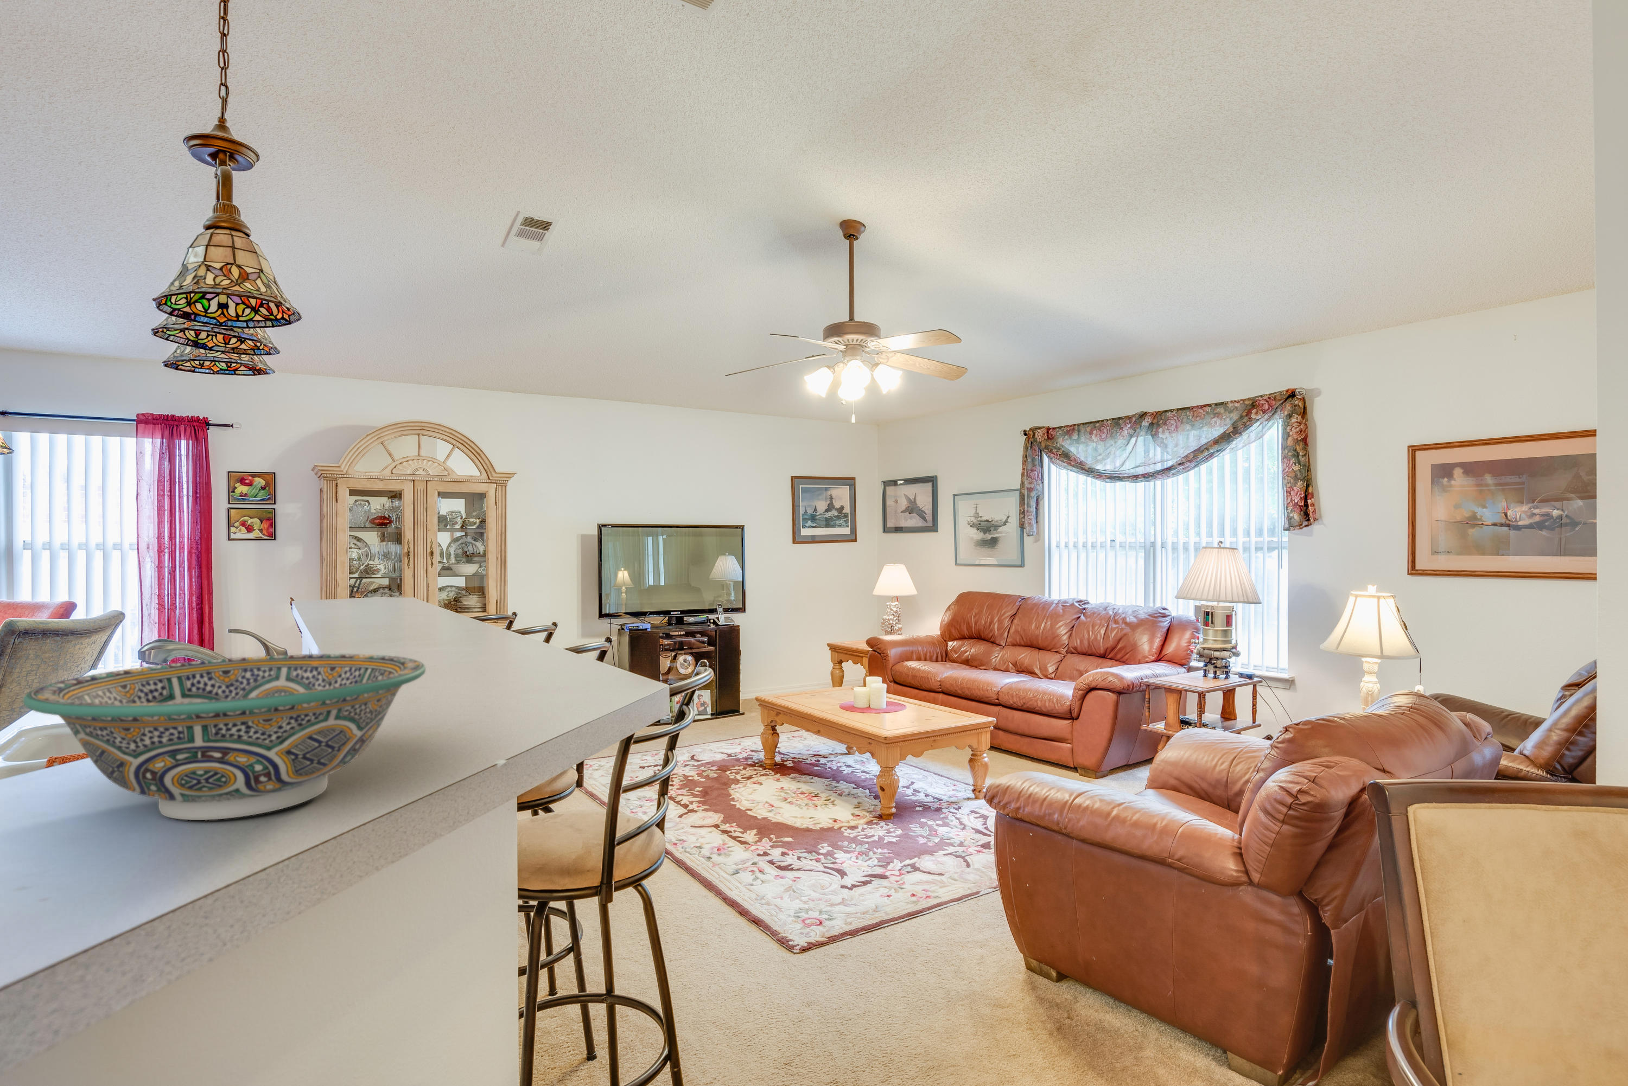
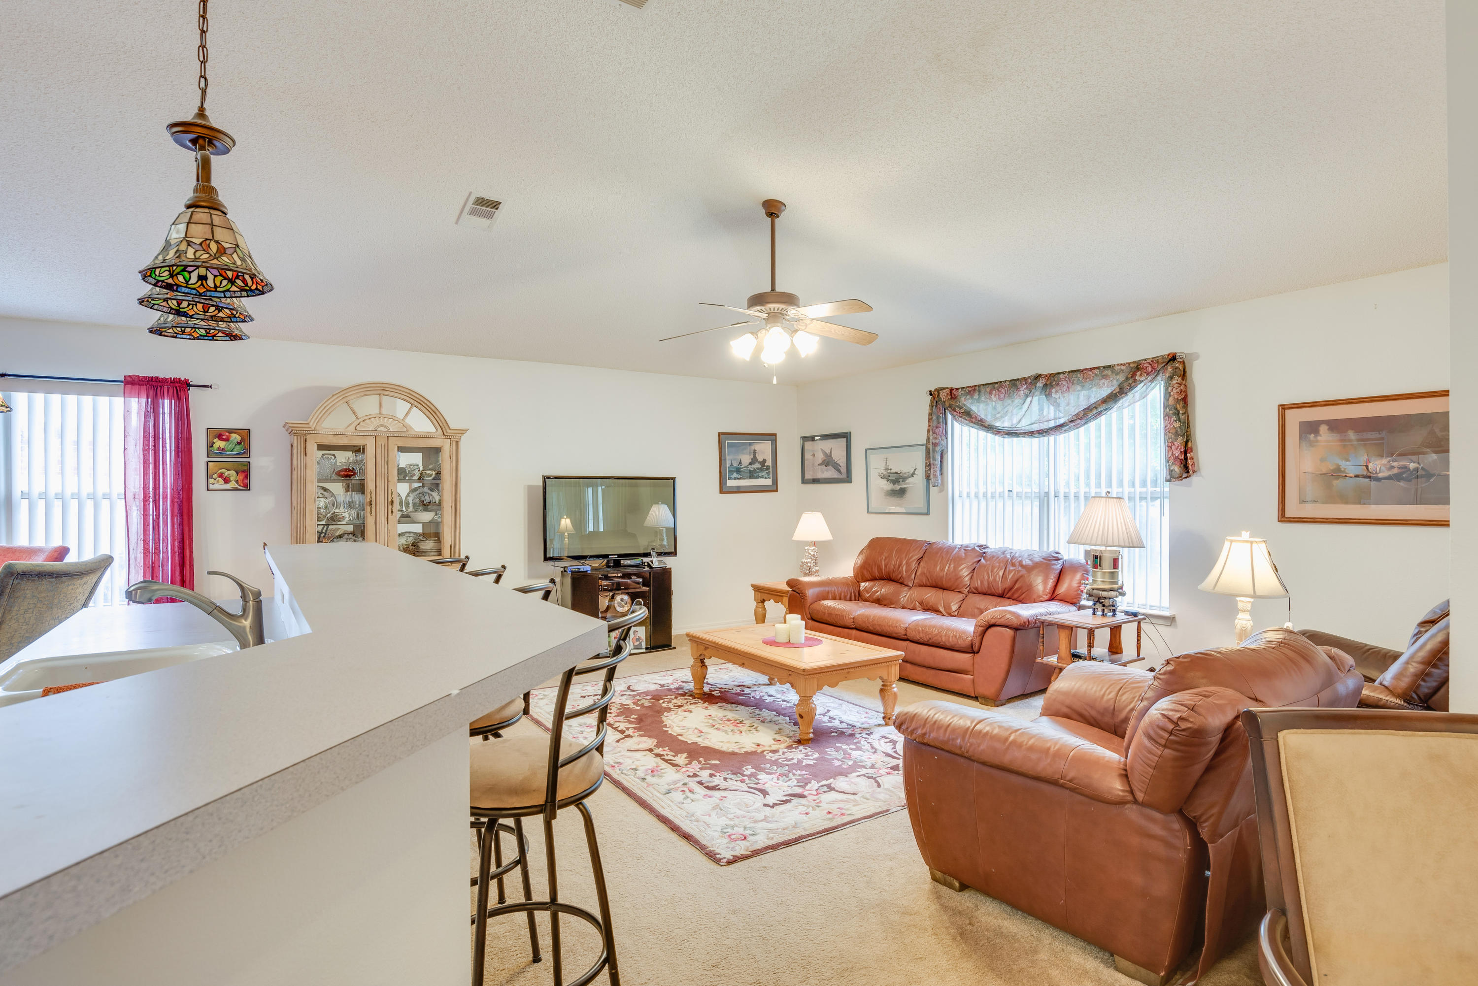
- bowl [23,653,427,821]
